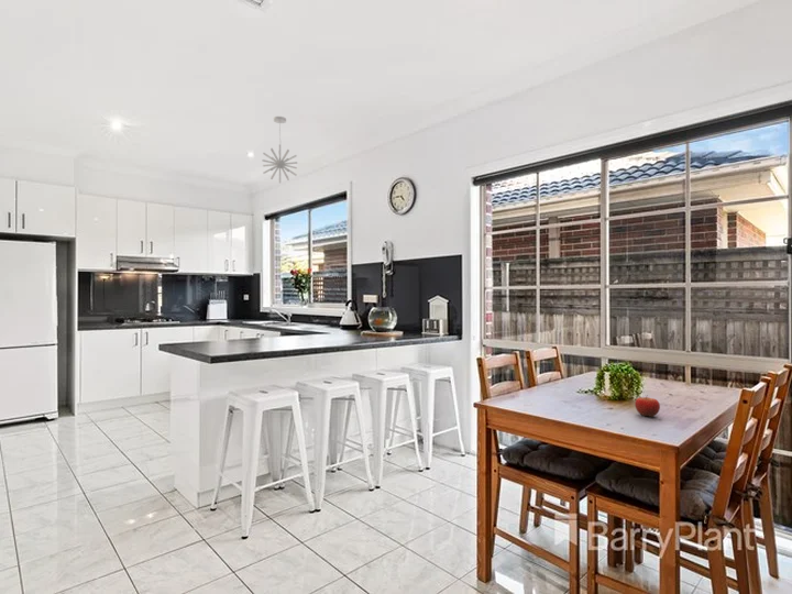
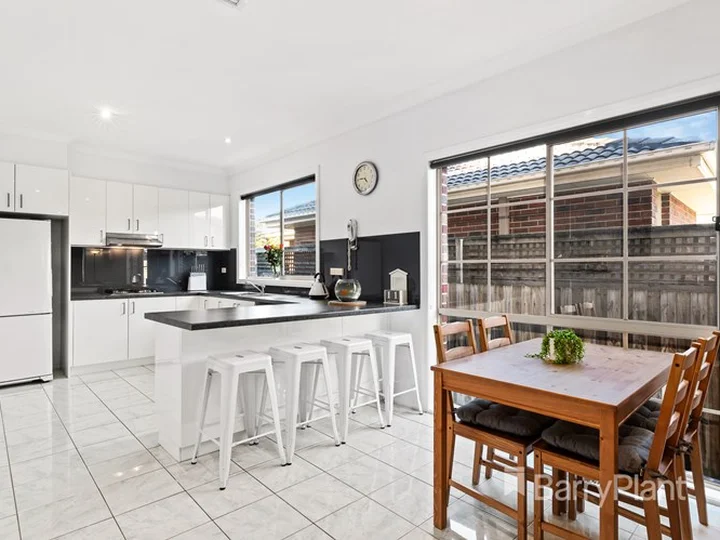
- fruit [634,394,661,418]
- pendant light [262,116,298,184]
